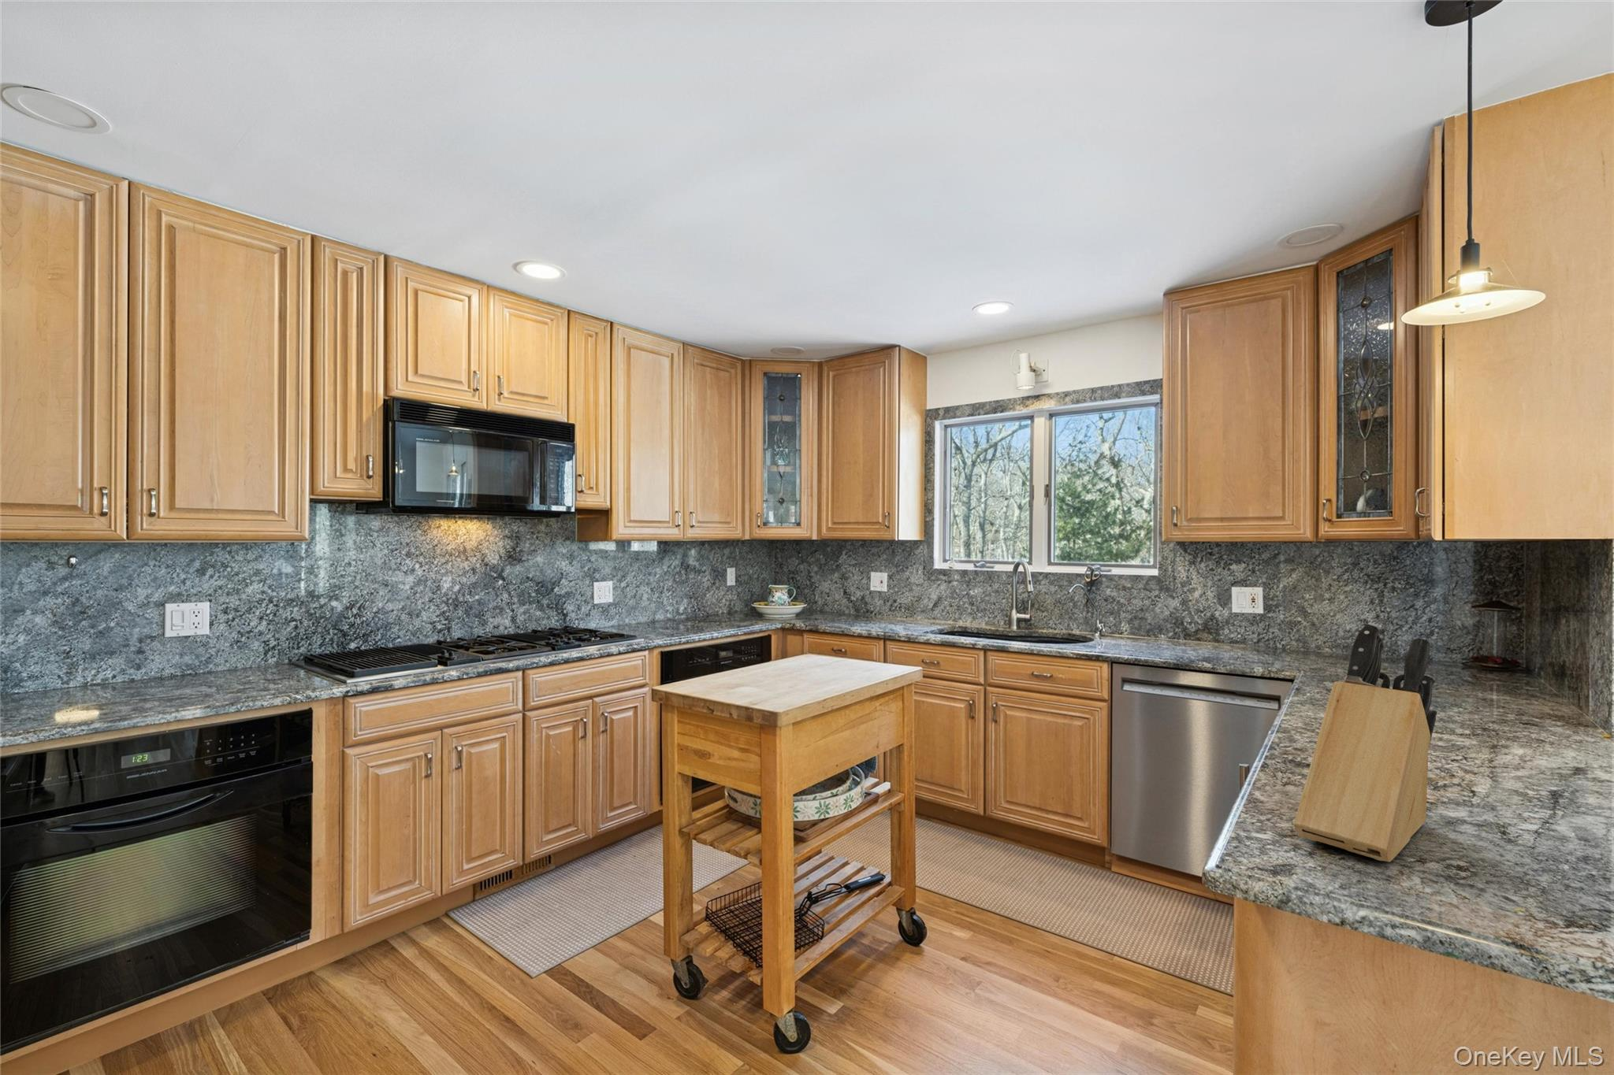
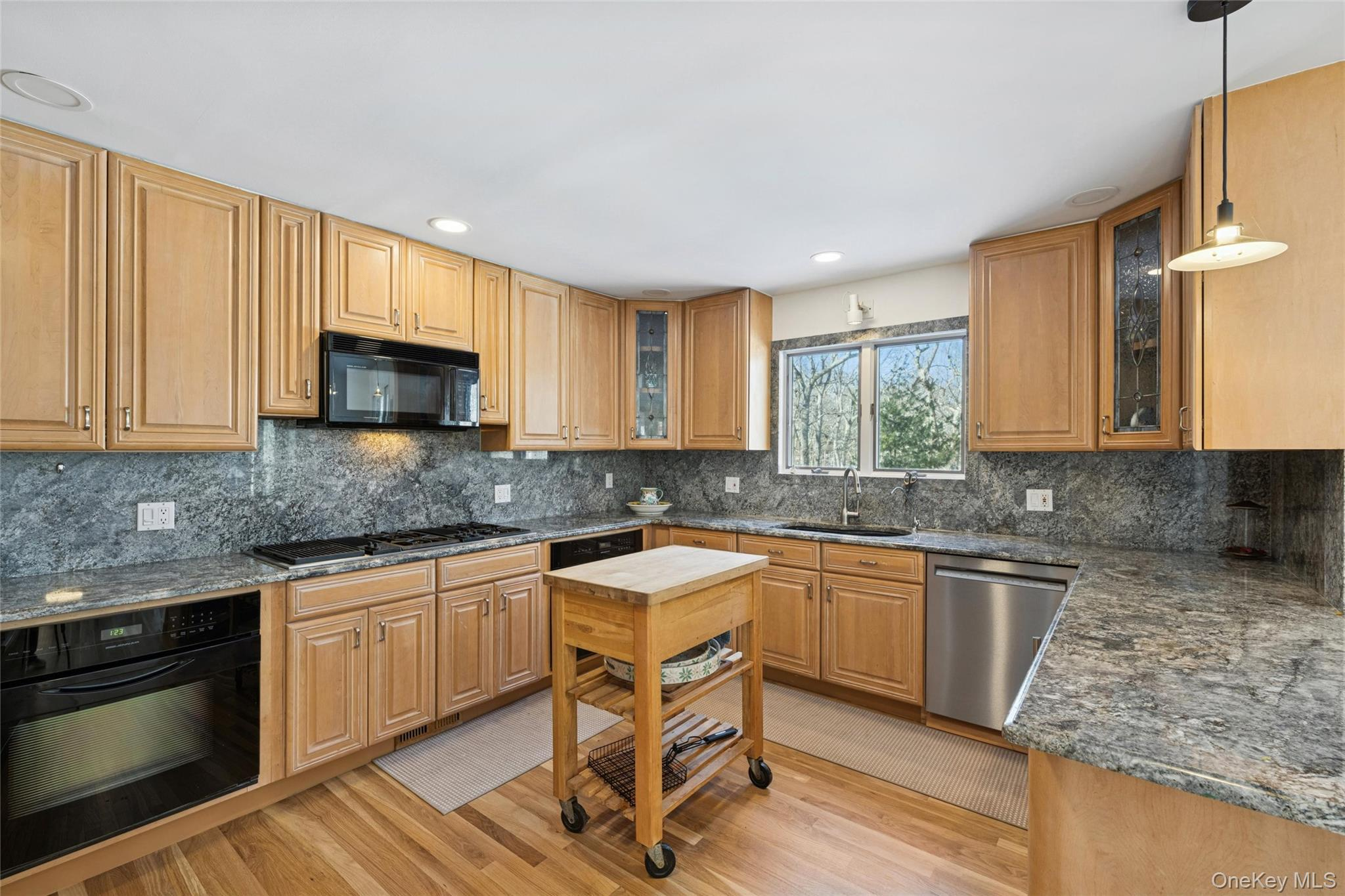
- knife block [1294,623,1439,863]
